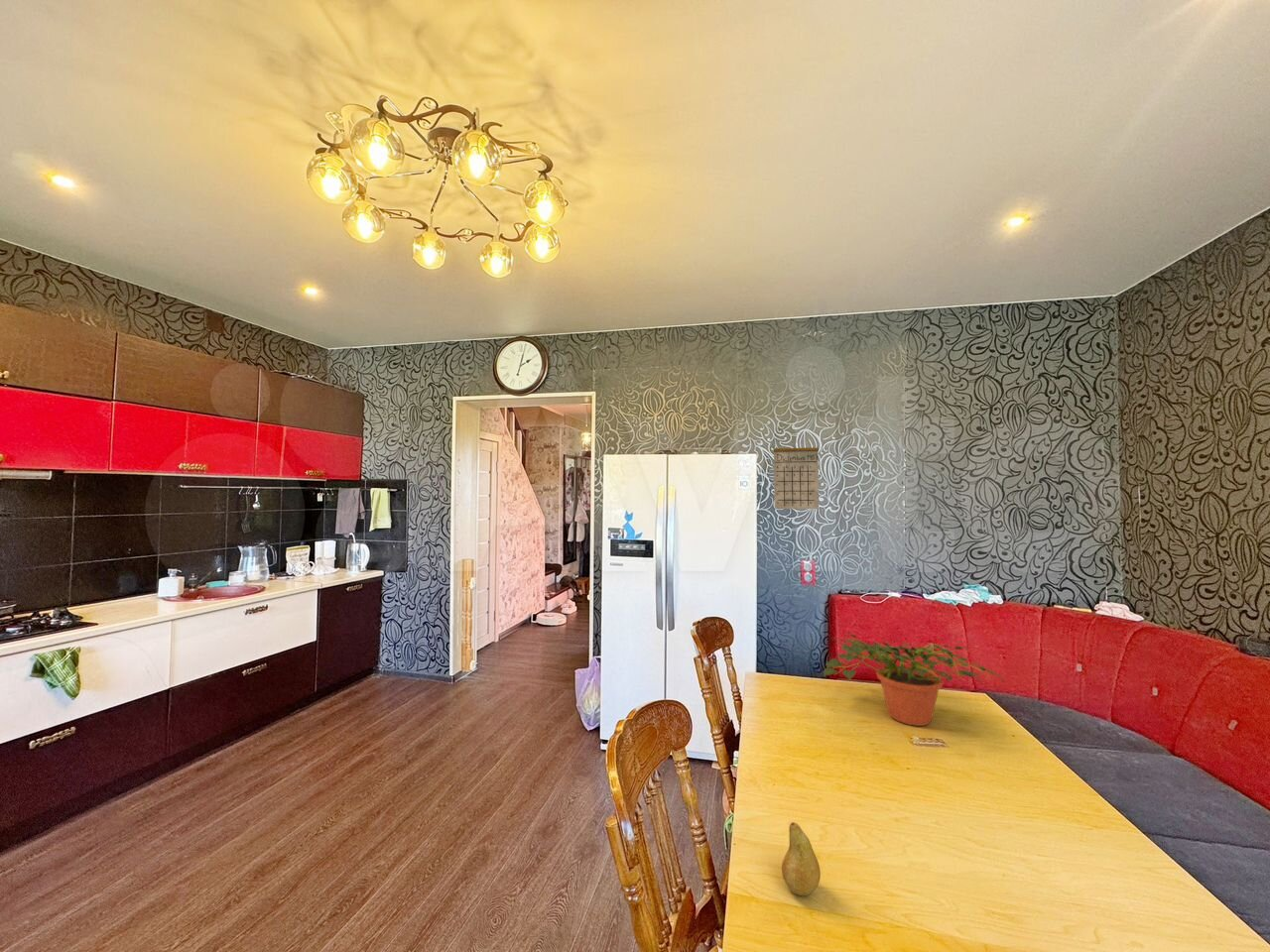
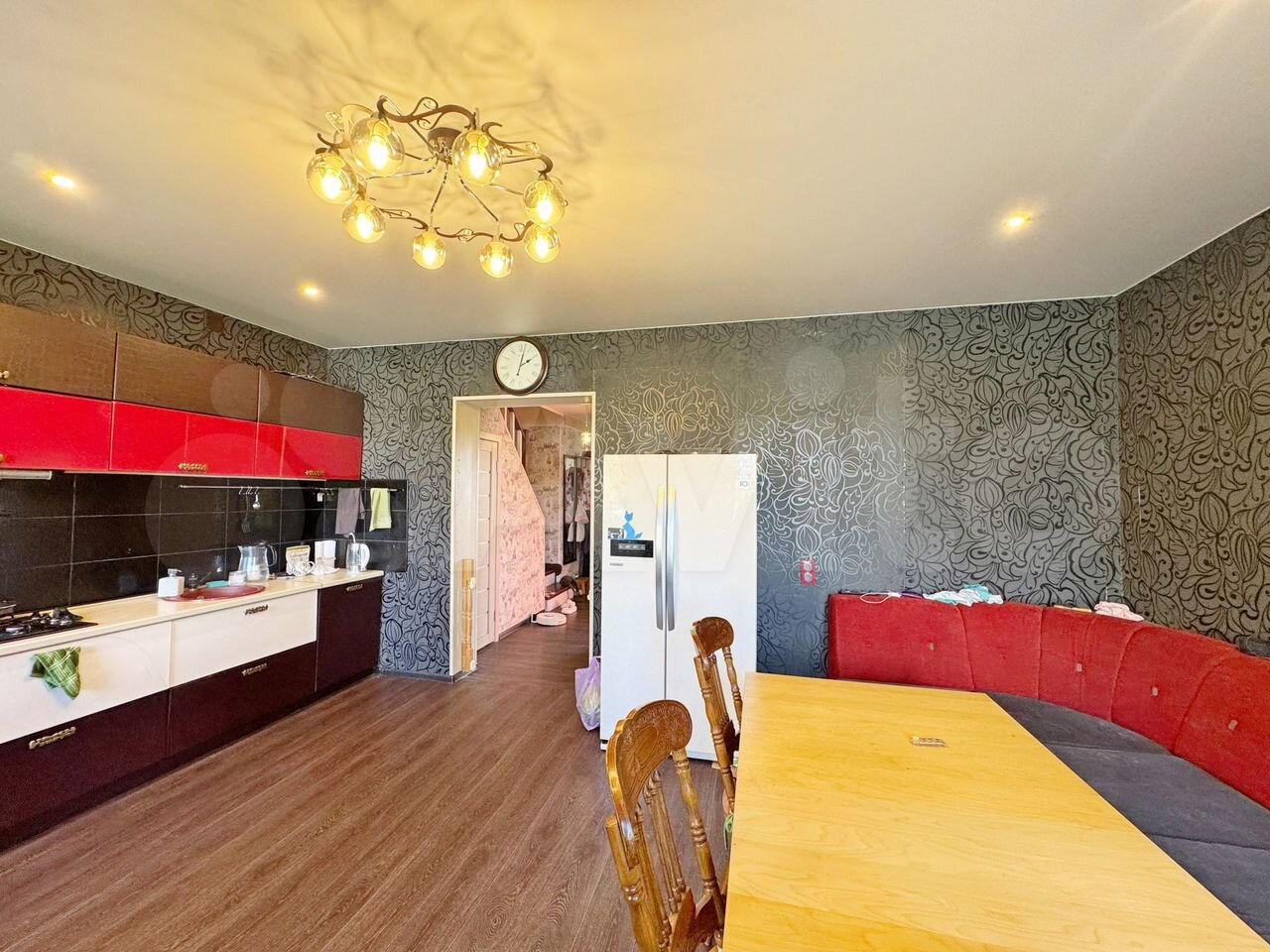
- potted plant [823,632,1006,727]
- calendar [773,433,820,510]
- fruit [781,821,822,896]
